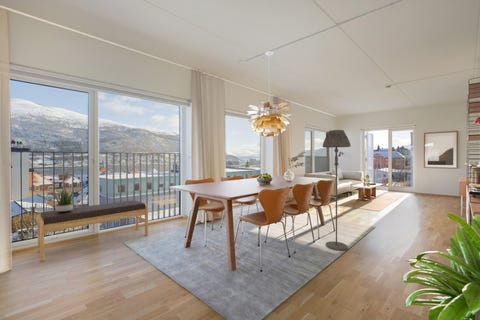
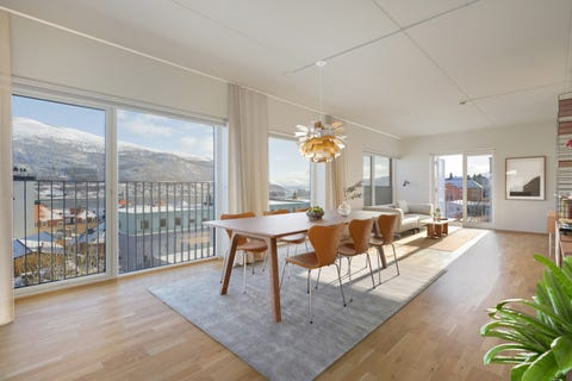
- bench [36,199,149,262]
- floor lamp [322,129,352,251]
- potted plant [52,187,76,213]
